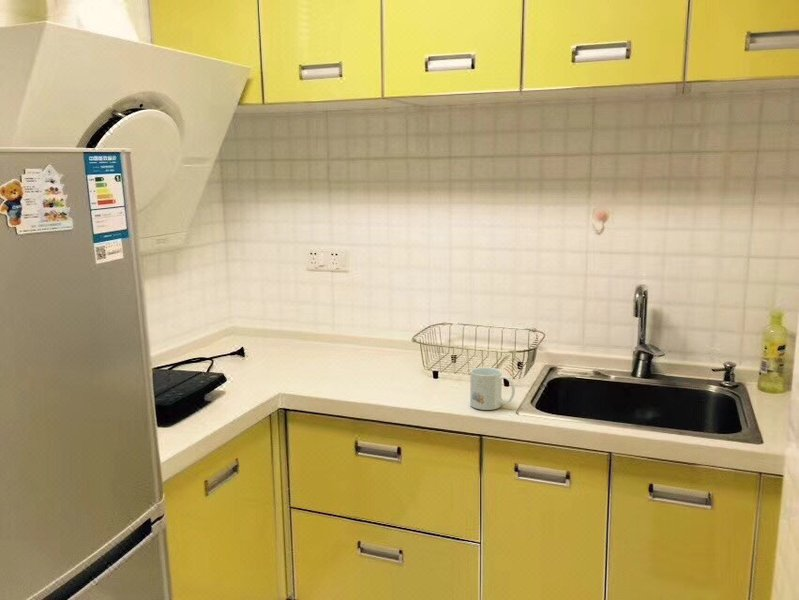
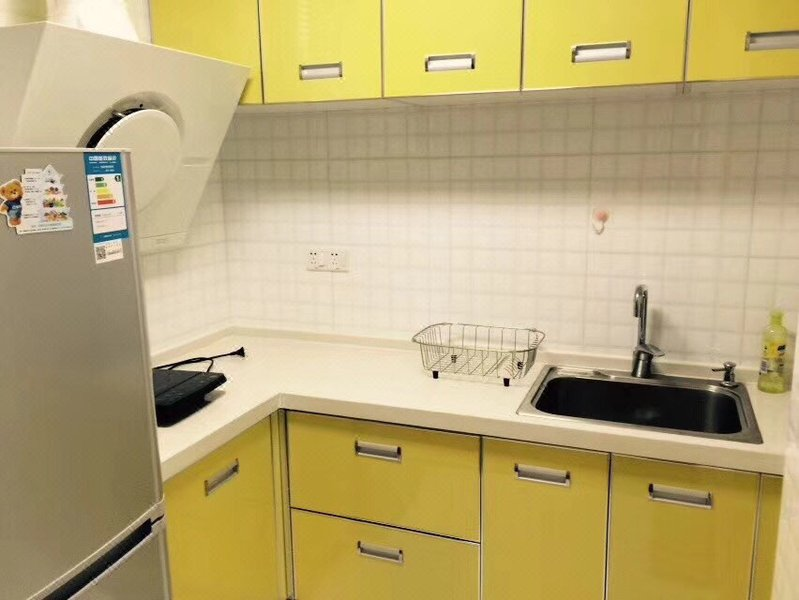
- mug [469,366,516,411]
